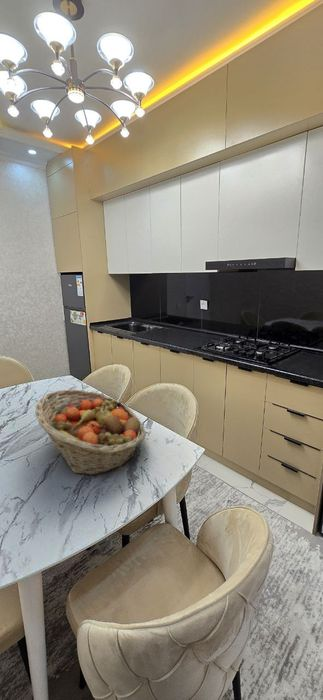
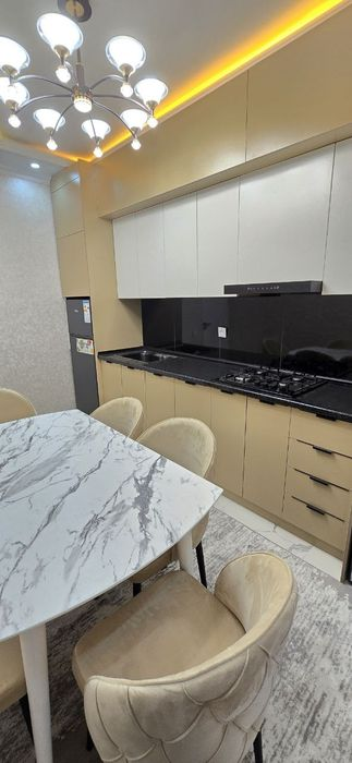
- fruit basket [35,389,147,476]
